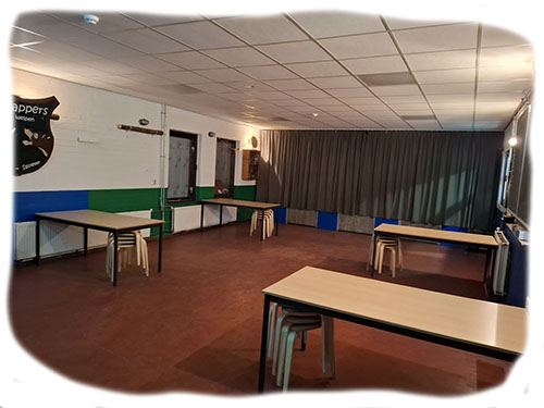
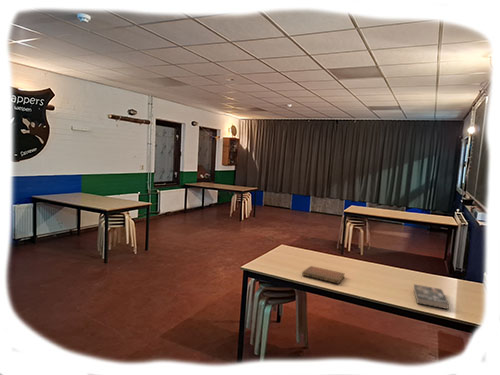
+ notebook [301,265,346,285]
+ book [413,283,450,310]
